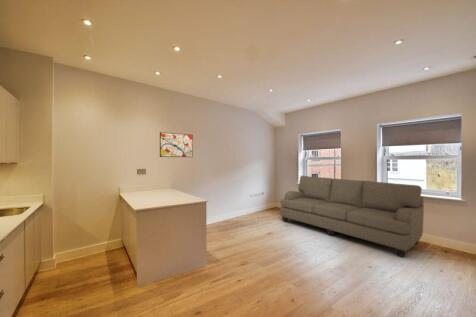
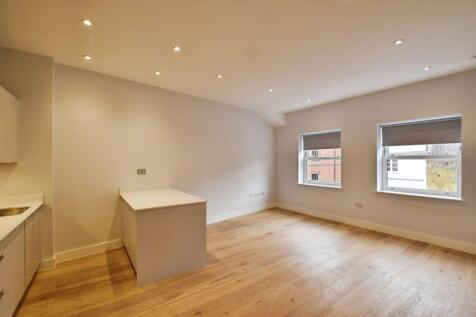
- wall art [159,131,194,158]
- sofa [280,175,425,258]
